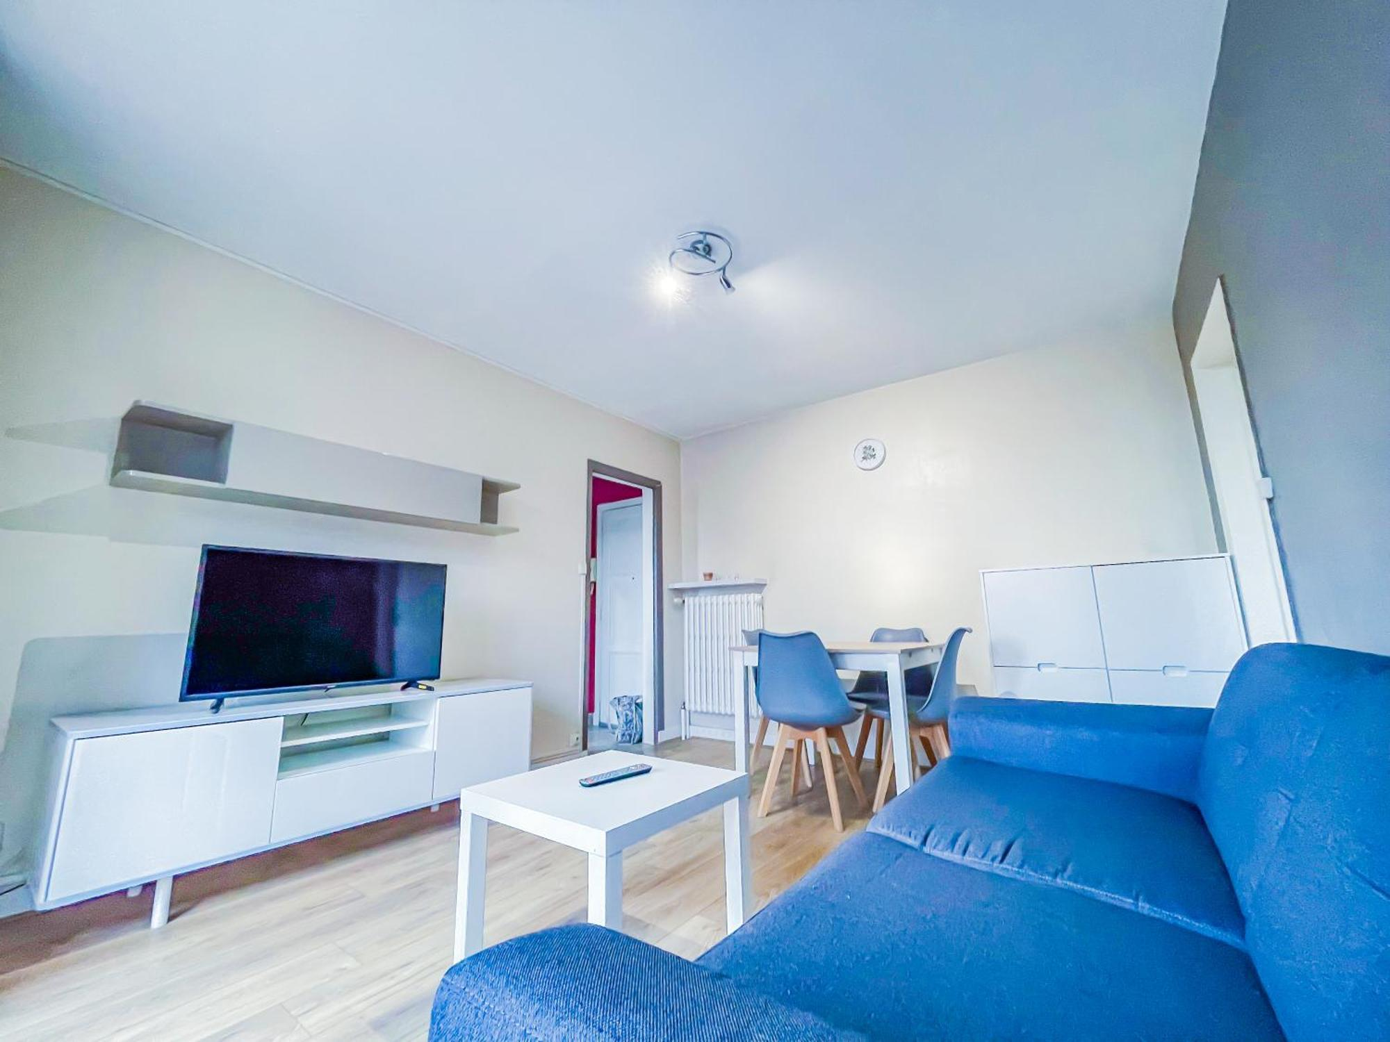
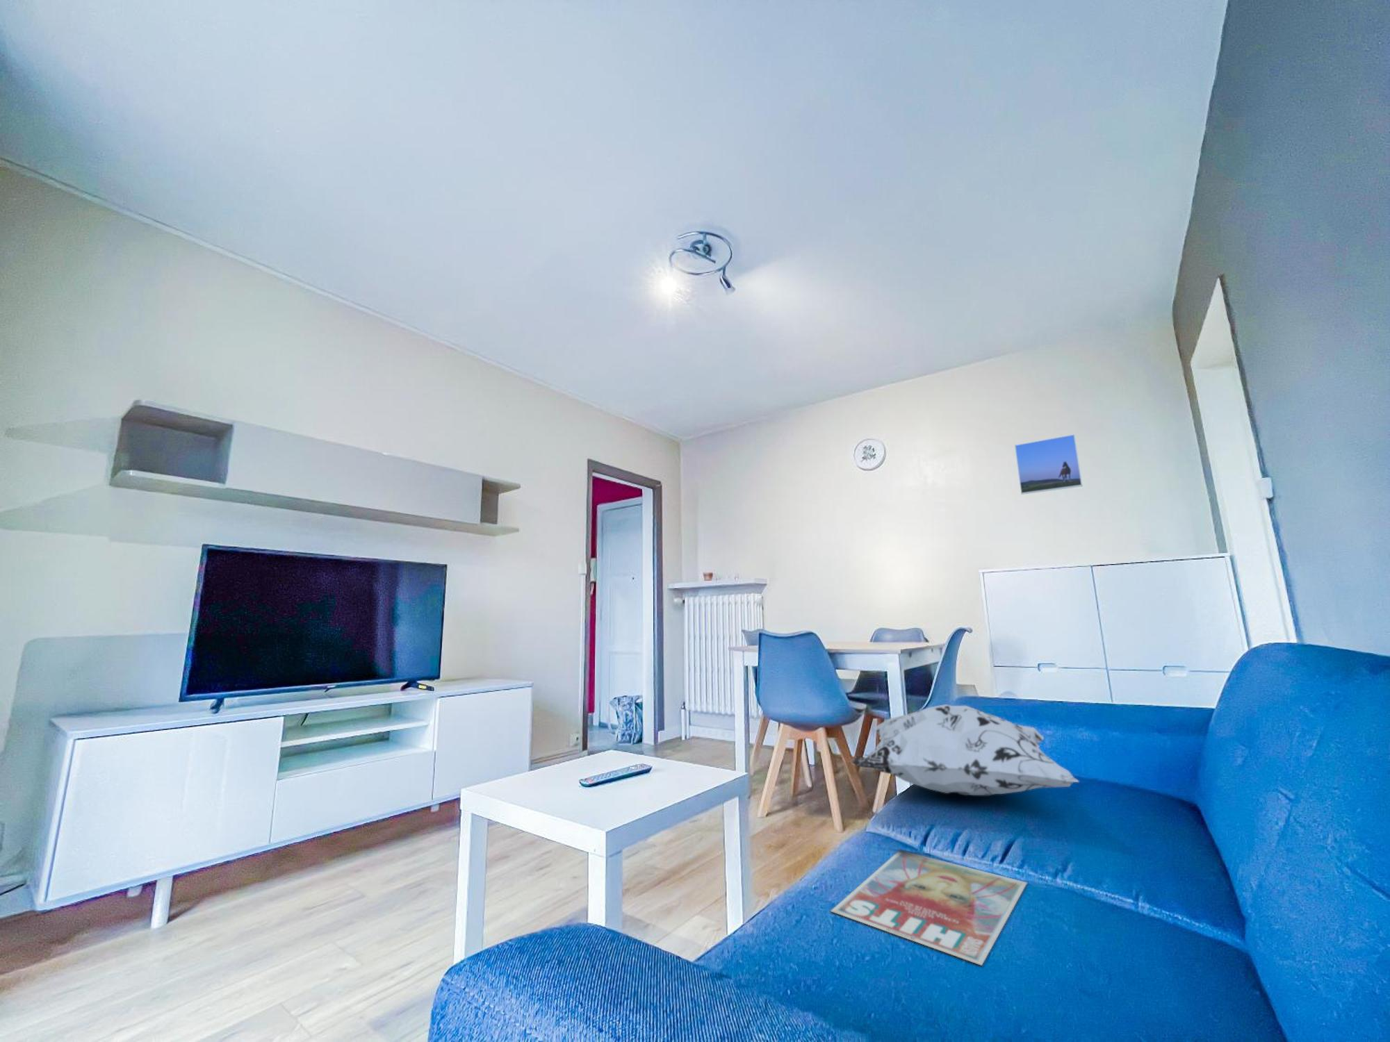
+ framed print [1013,433,1082,496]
+ decorative pillow [852,704,1080,796]
+ magazine [830,849,1028,966]
